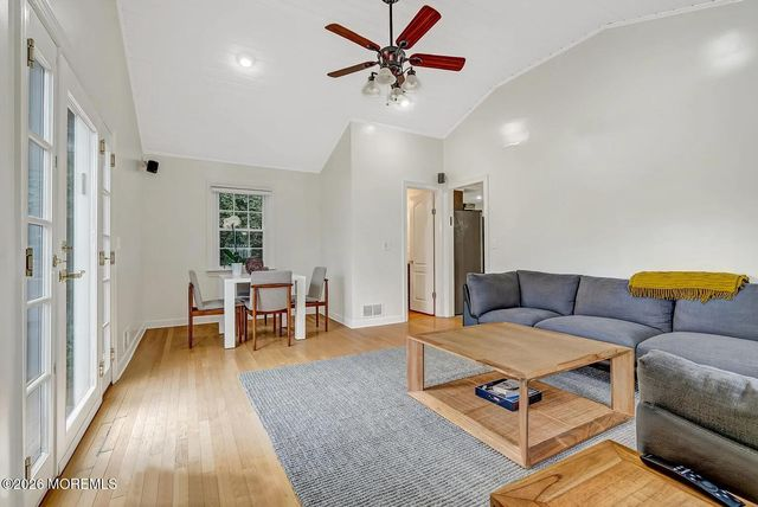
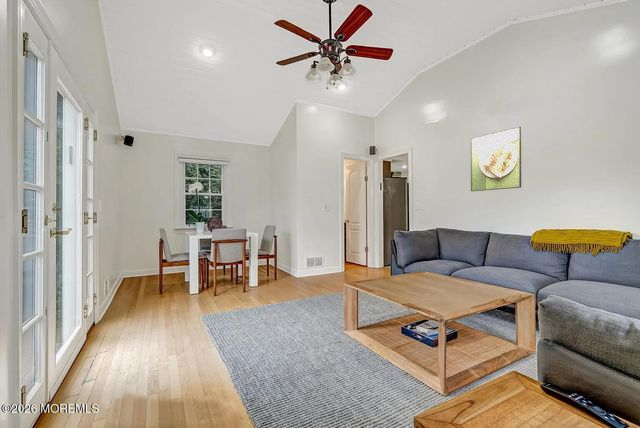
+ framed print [469,126,522,192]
